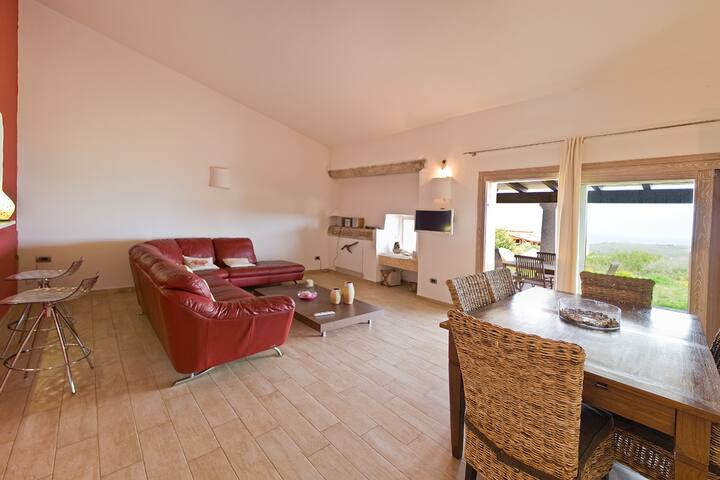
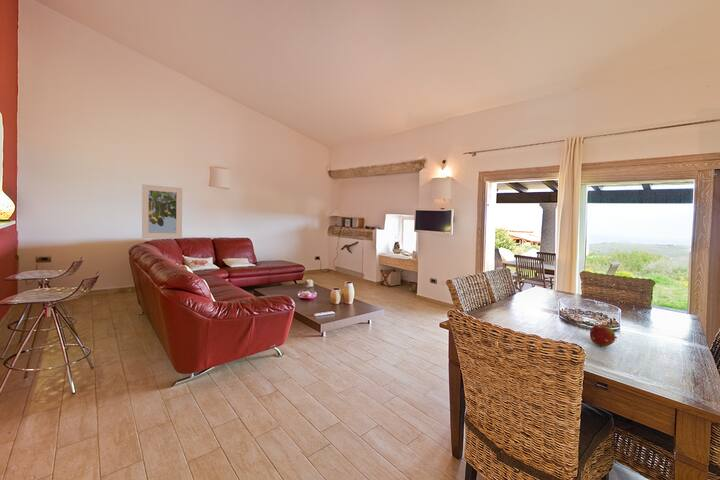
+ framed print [141,183,183,239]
+ fruit [589,324,618,348]
